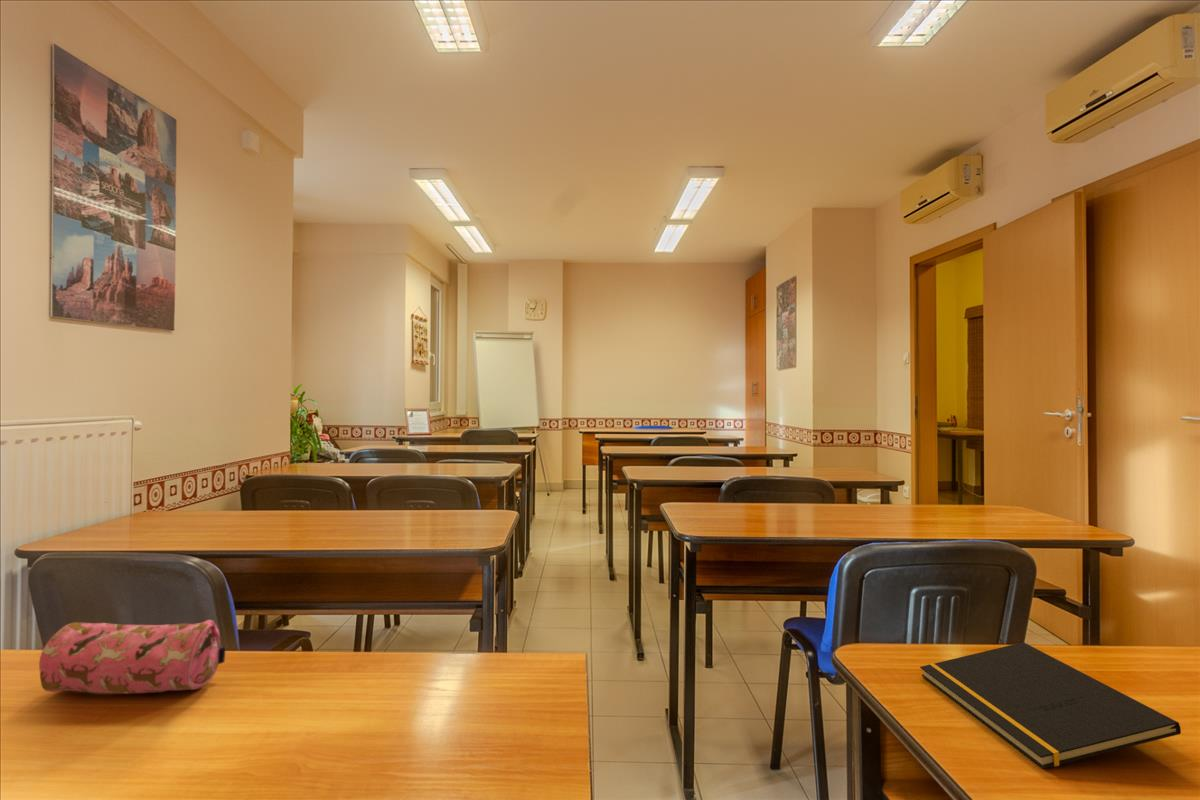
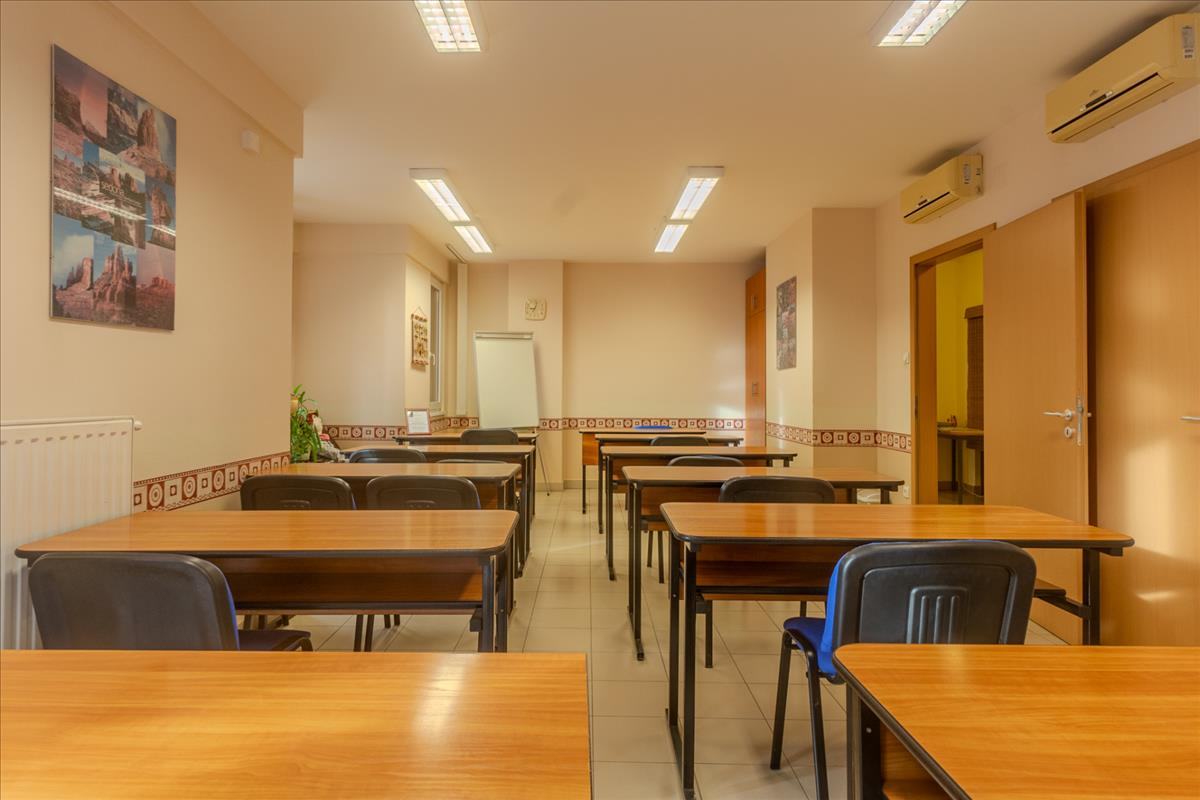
- pencil case [38,619,227,695]
- notepad [919,641,1182,769]
